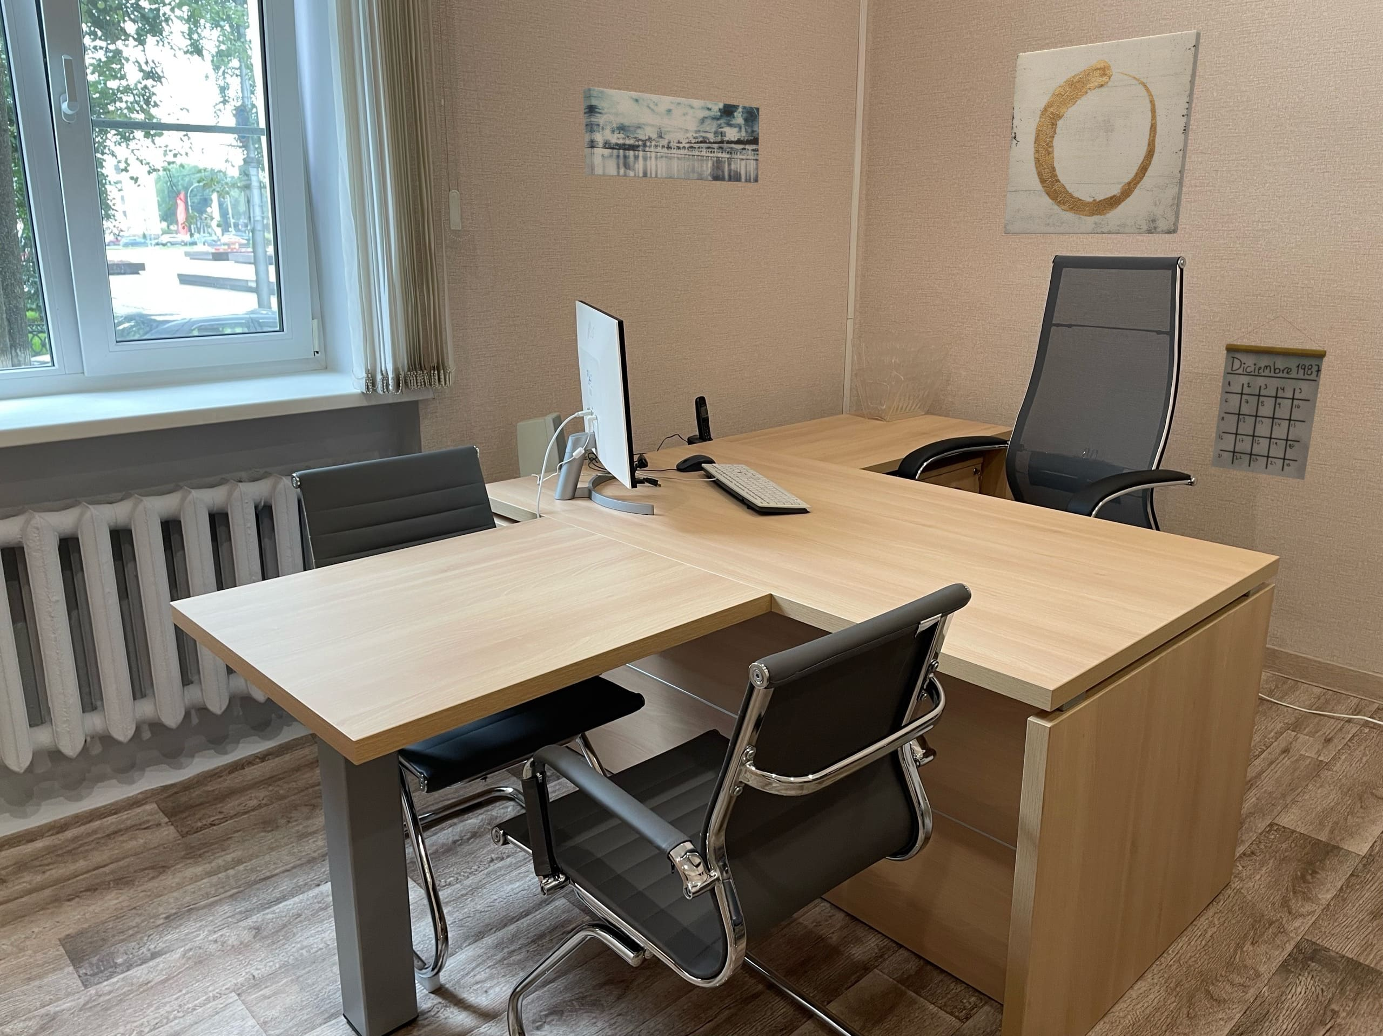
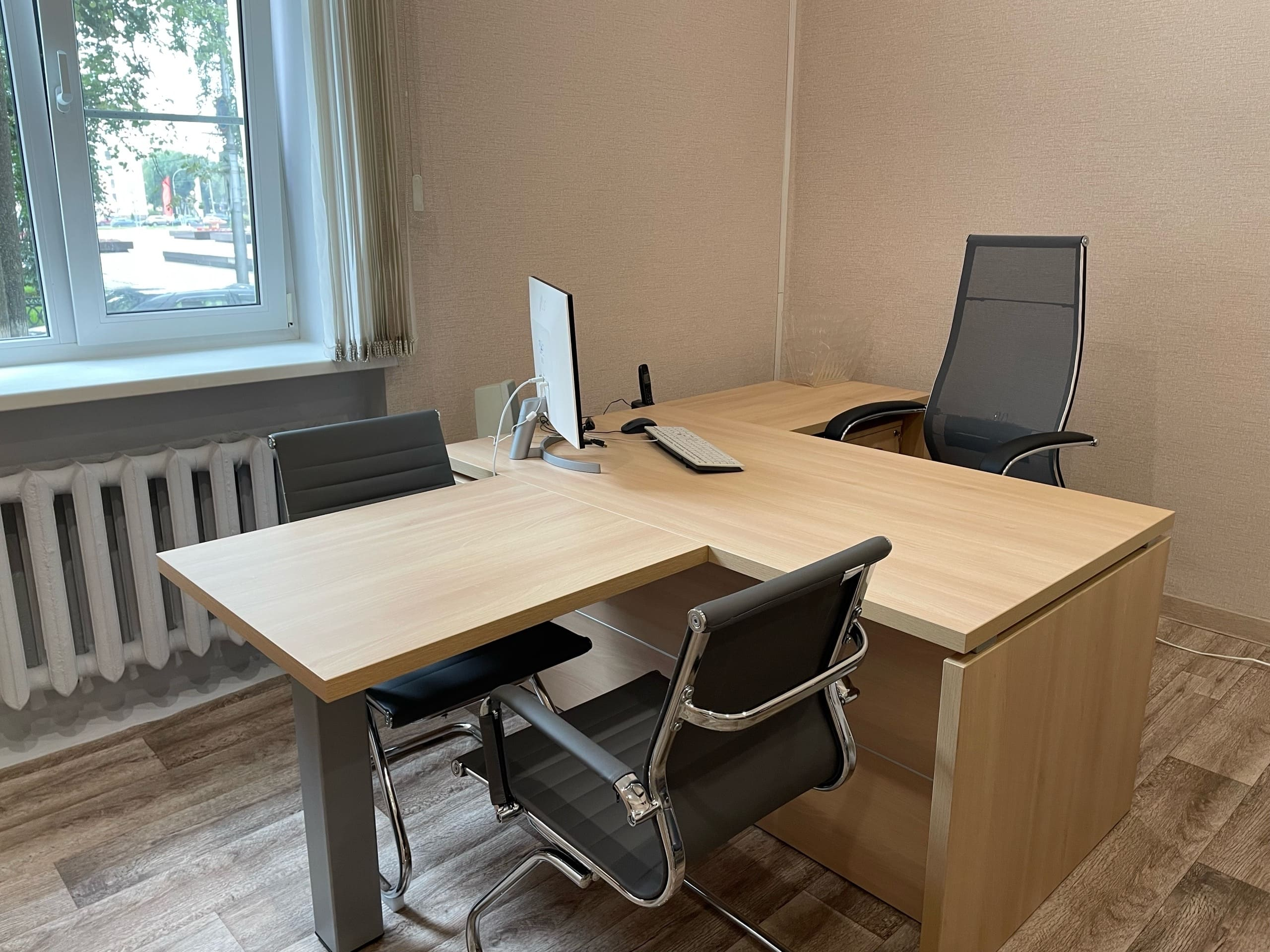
- calendar [1211,316,1327,481]
- wall art [583,86,760,184]
- wall art [1003,29,1201,235]
